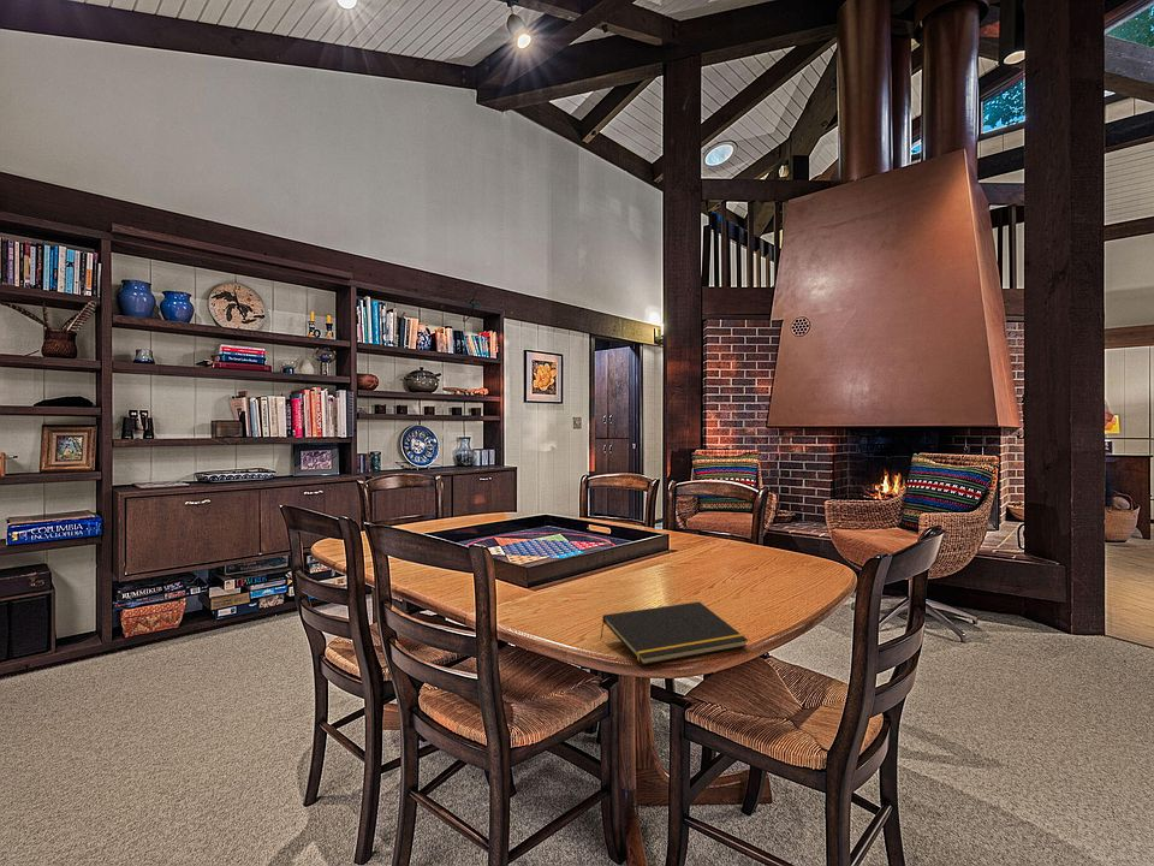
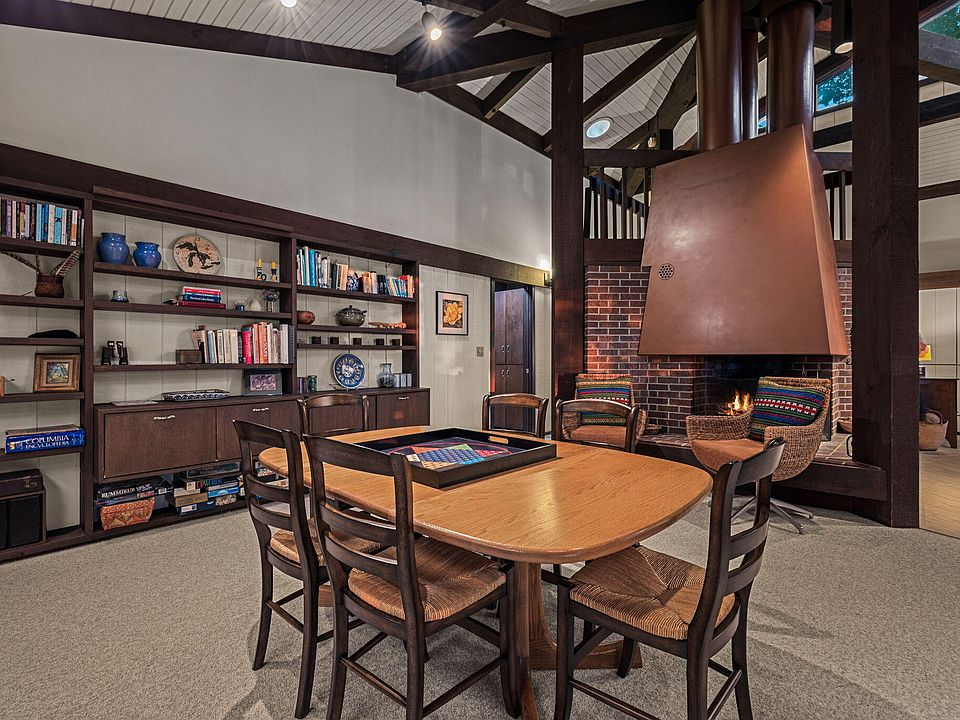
- notepad [599,600,749,666]
